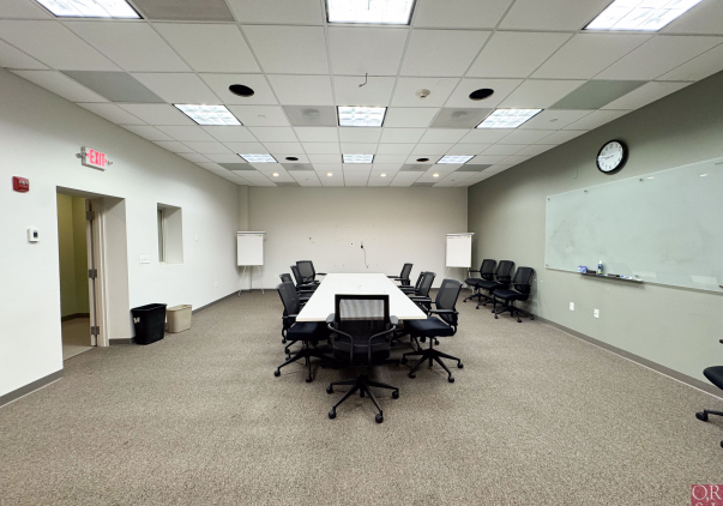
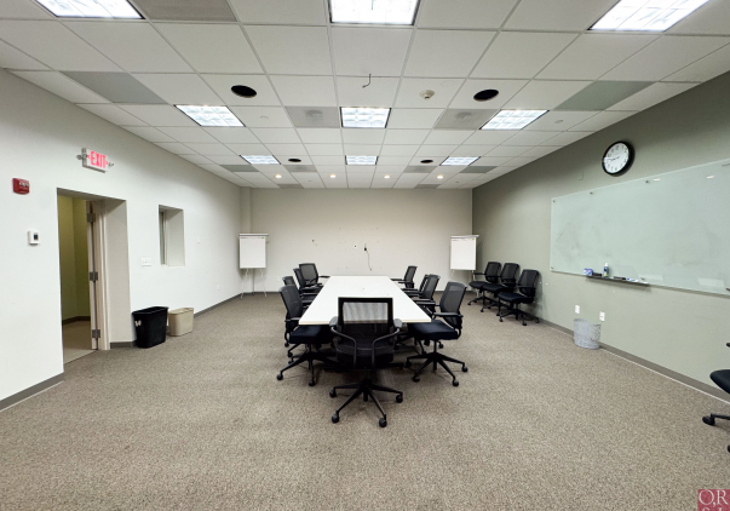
+ waste bin [573,317,602,350]
